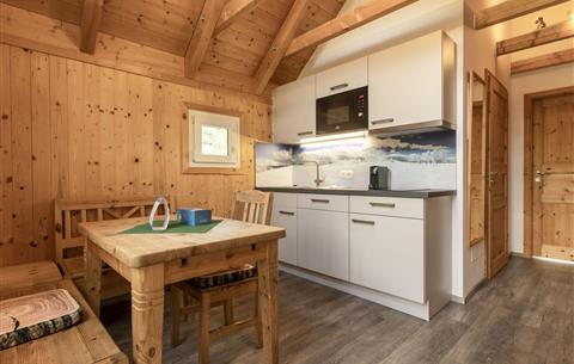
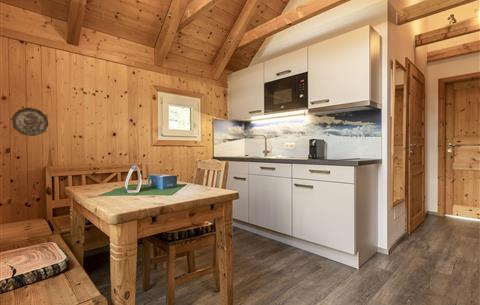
+ decorative plate [11,107,49,137]
